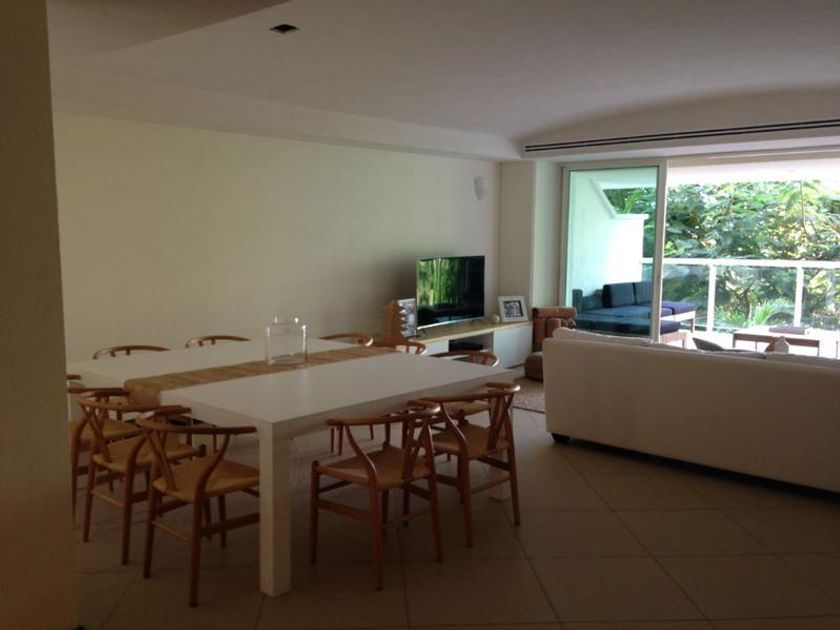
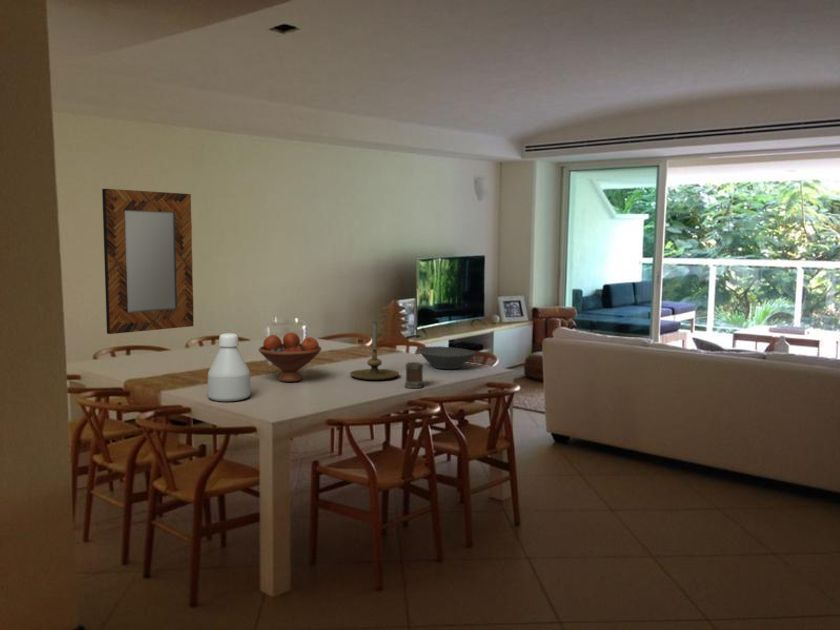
+ bowl [417,345,477,370]
+ mug [403,361,425,389]
+ fruit bowl [258,332,322,383]
+ bottle [207,332,252,402]
+ candle holder [349,321,400,381]
+ home mirror [101,188,194,335]
